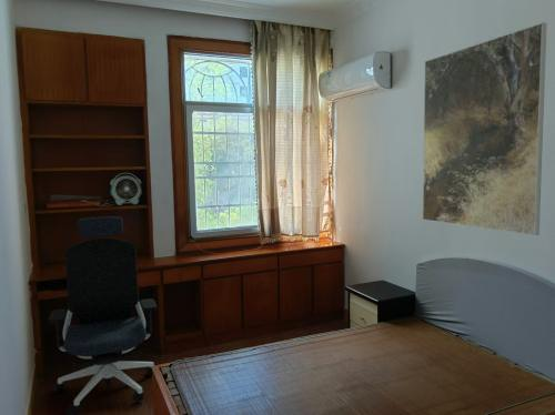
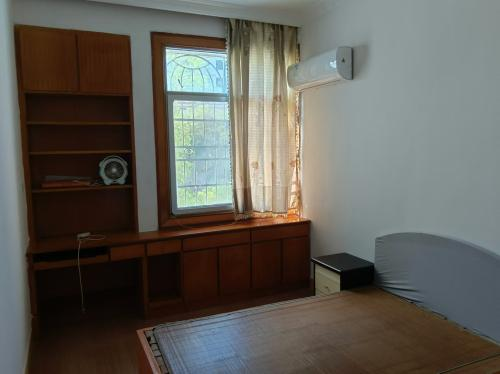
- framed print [422,21,548,236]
- office chair [48,215,158,415]
